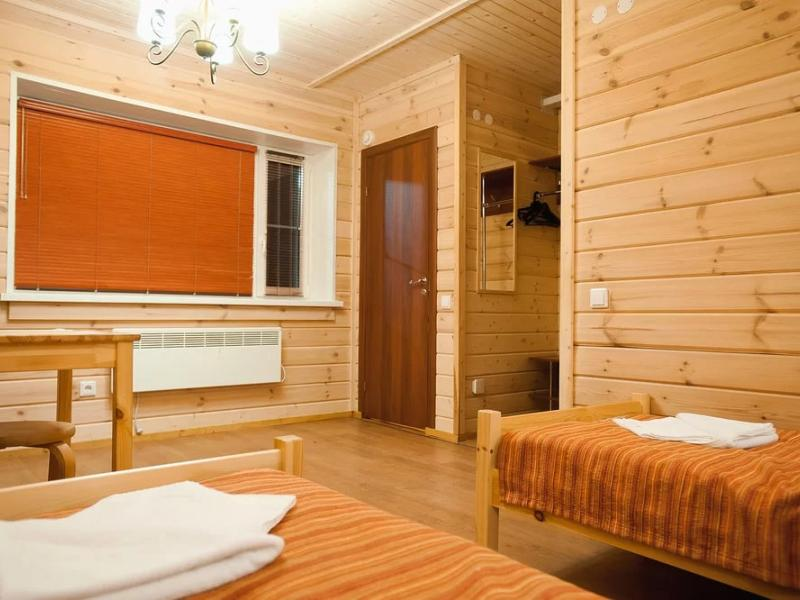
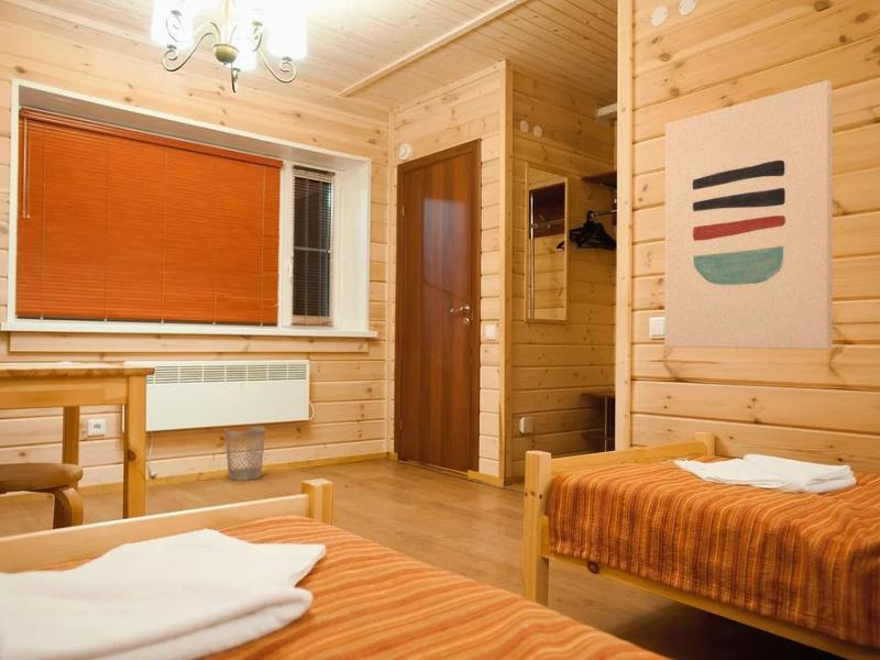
+ wastebasket [224,426,266,482]
+ wall art [663,79,834,351]
